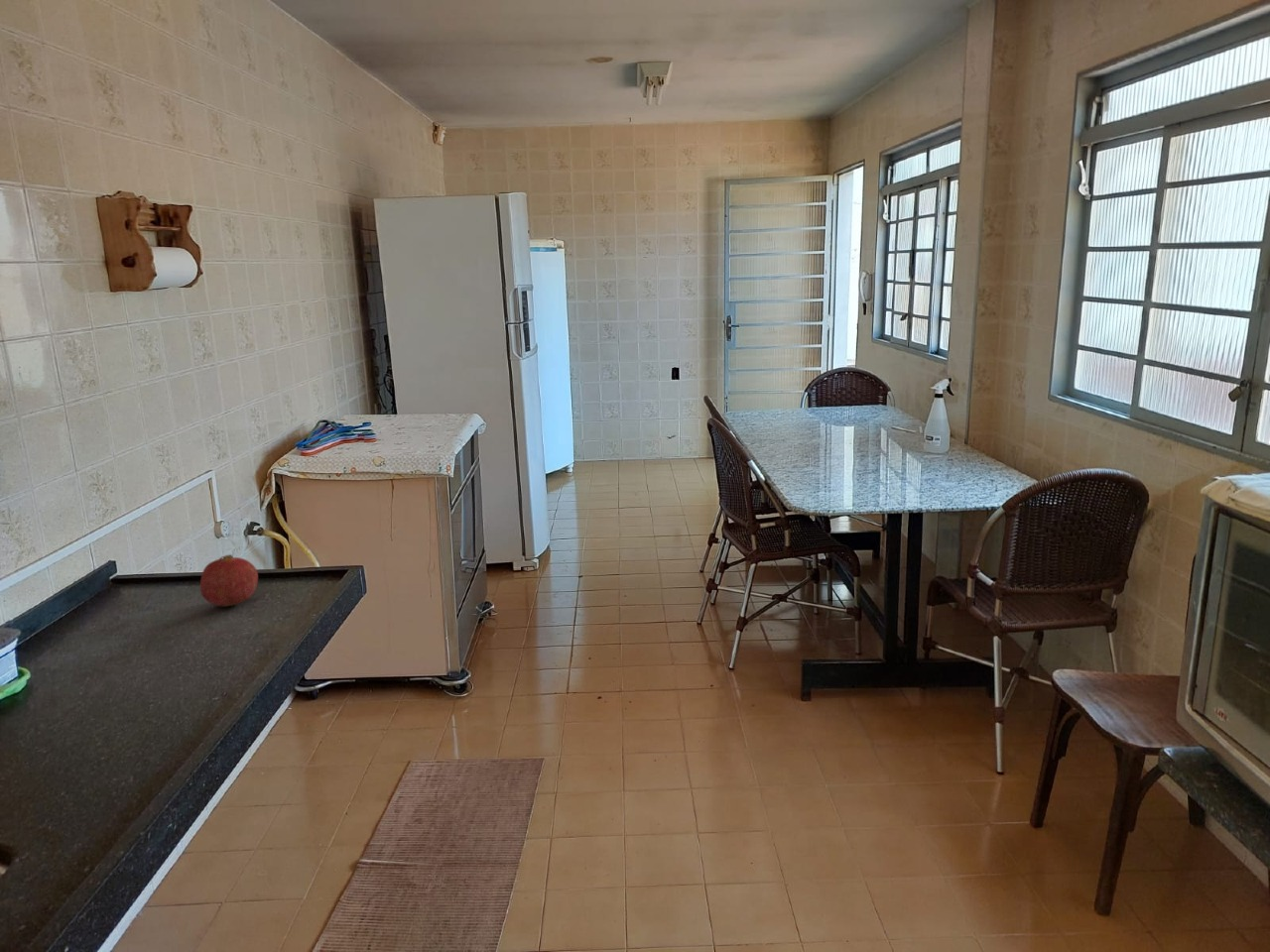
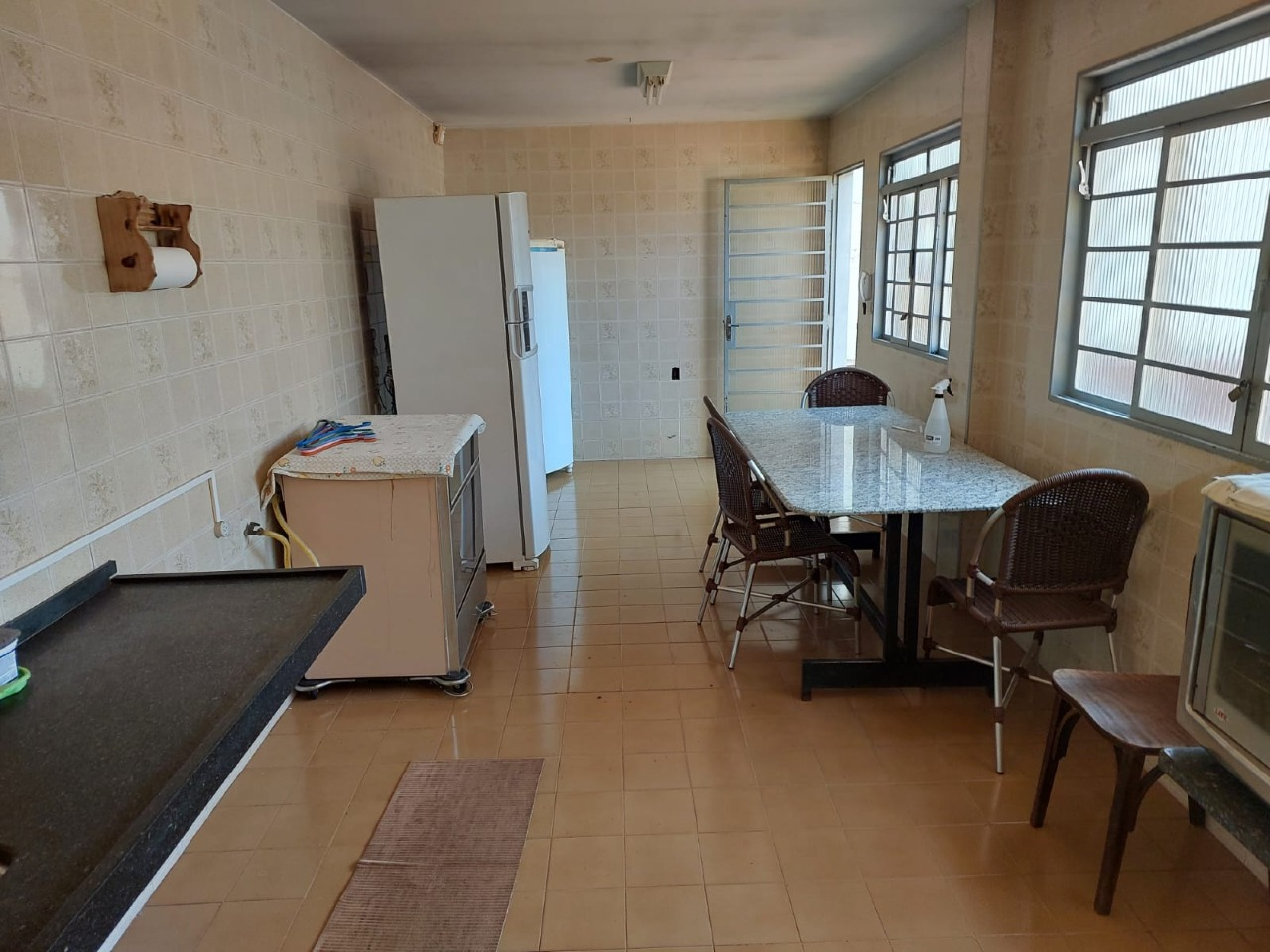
- fruit [199,553,259,607]
